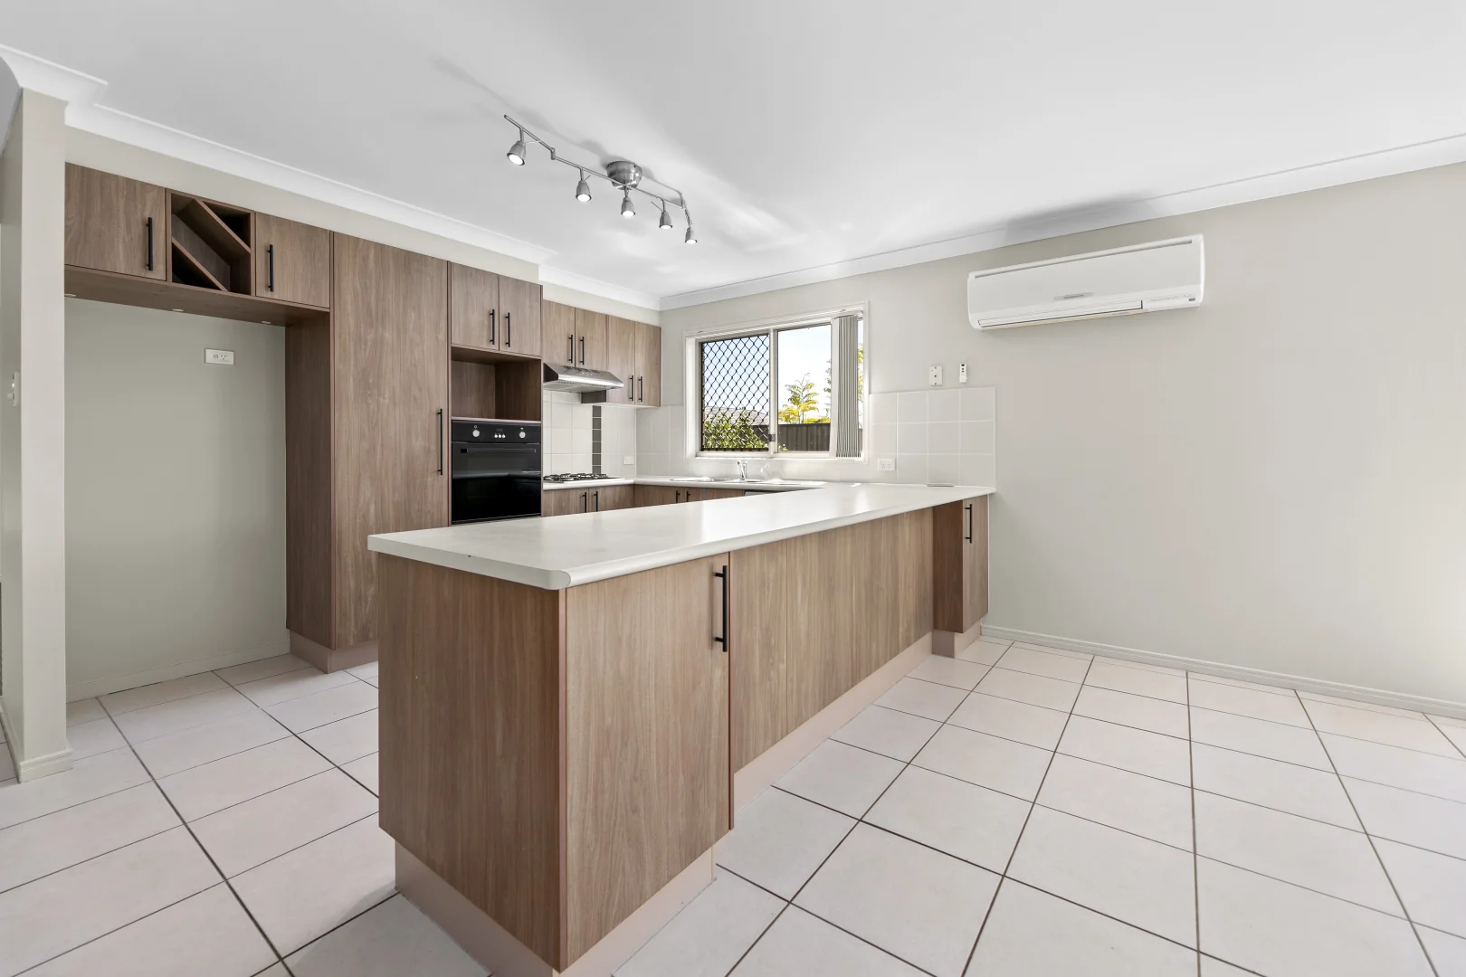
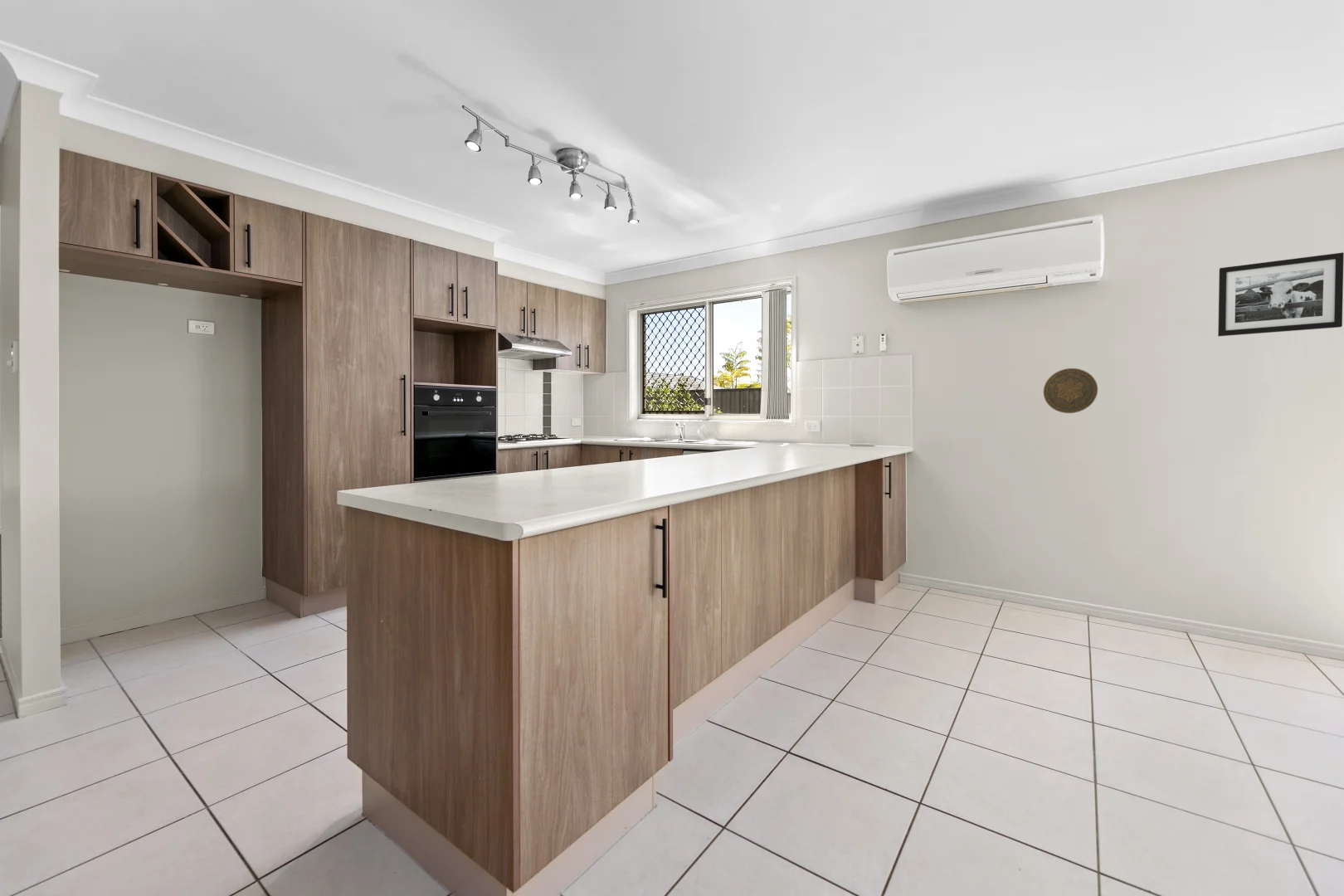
+ picture frame [1217,251,1344,337]
+ decorative plate [1043,368,1098,414]
